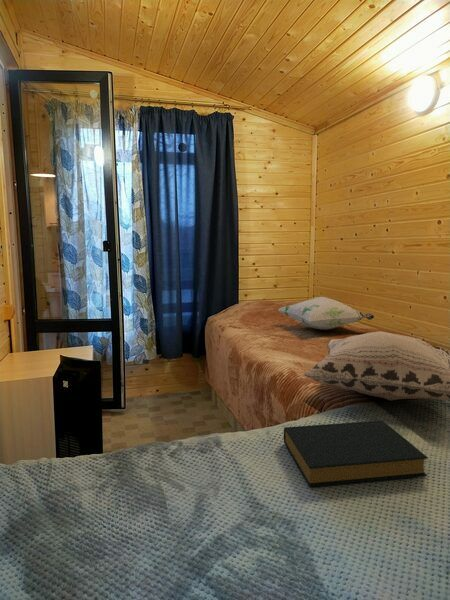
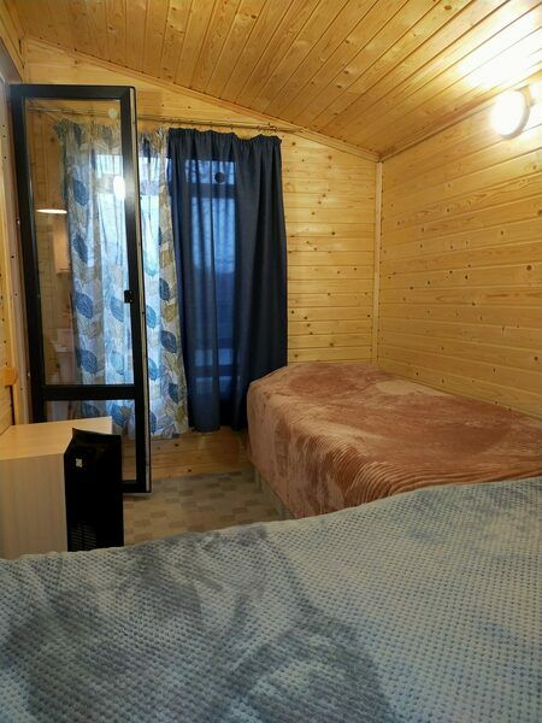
- decorative pillow [277,296,375,331]
- hardback book [283,419,429,488]
- decorative pillow [303,330,450,402]
